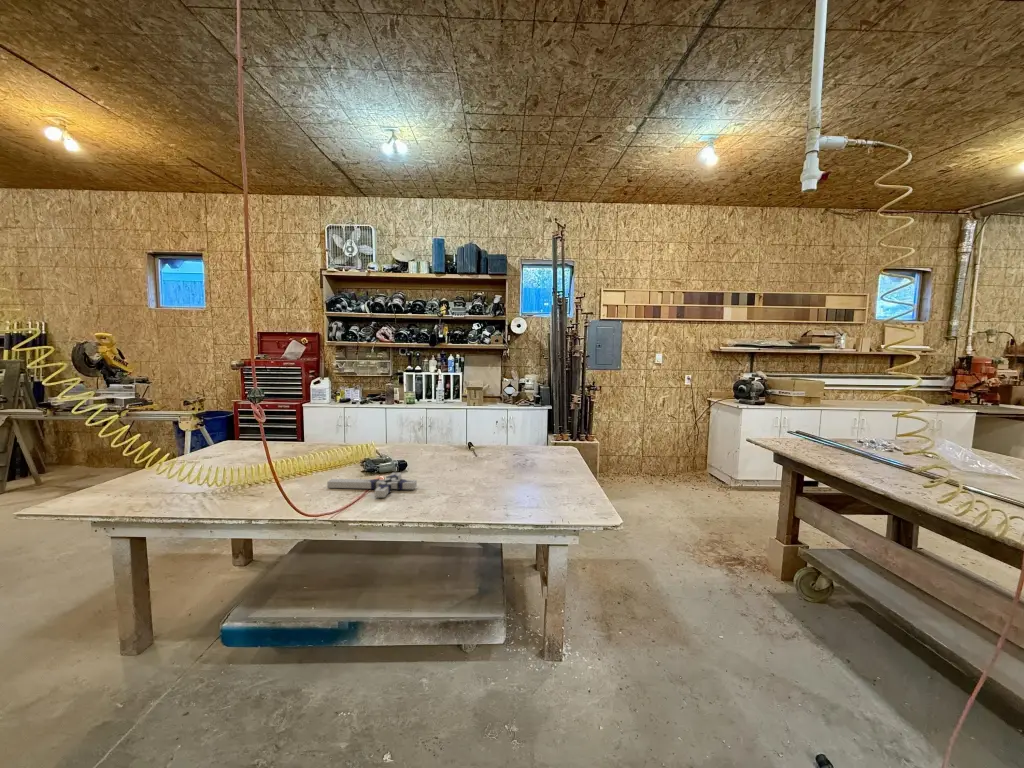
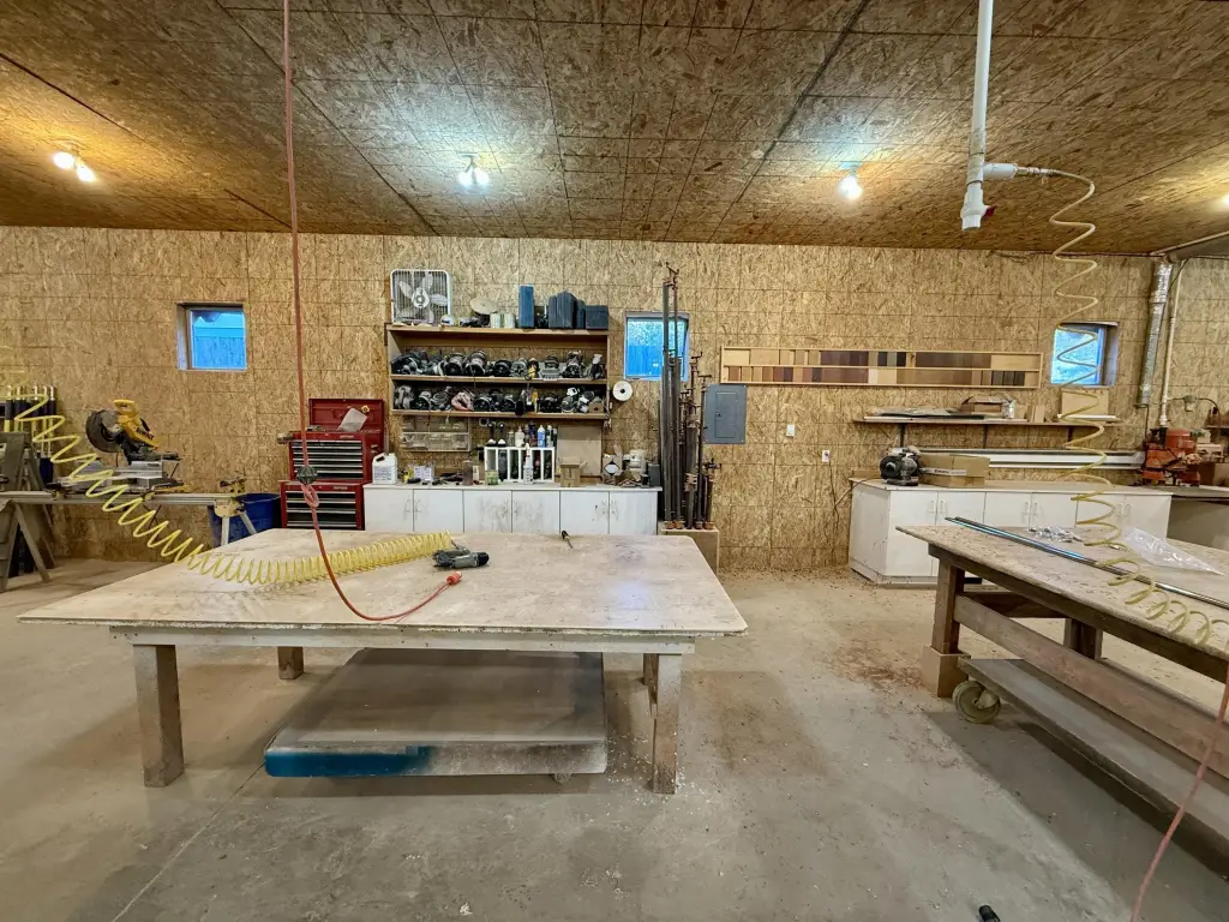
- clamp [326,472,418,498]
